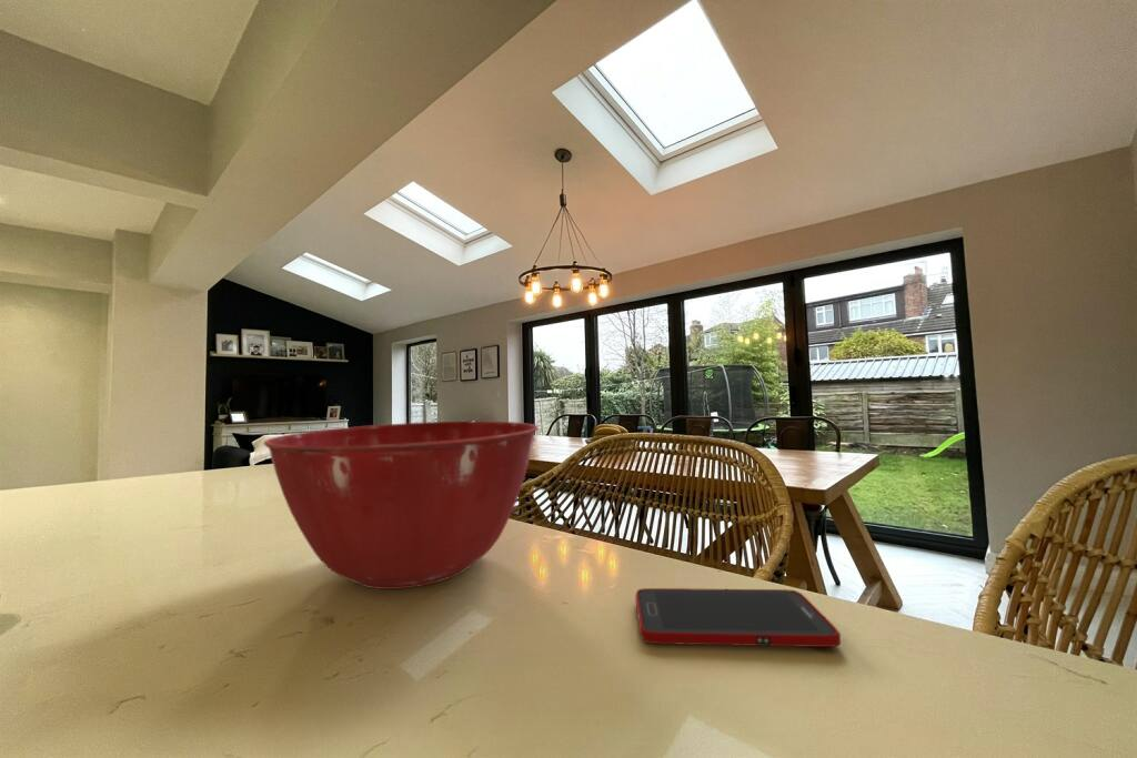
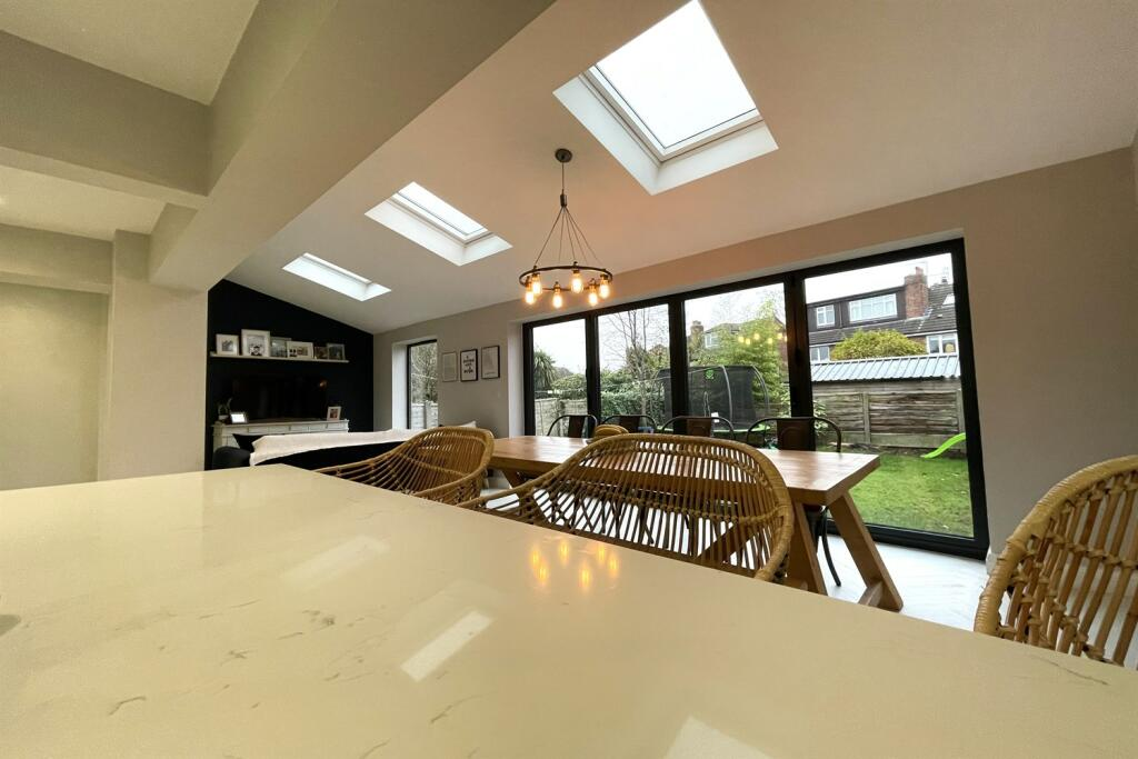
- mixing bowl [262,421,540,590]
- cell phone [634,587,842,648]
